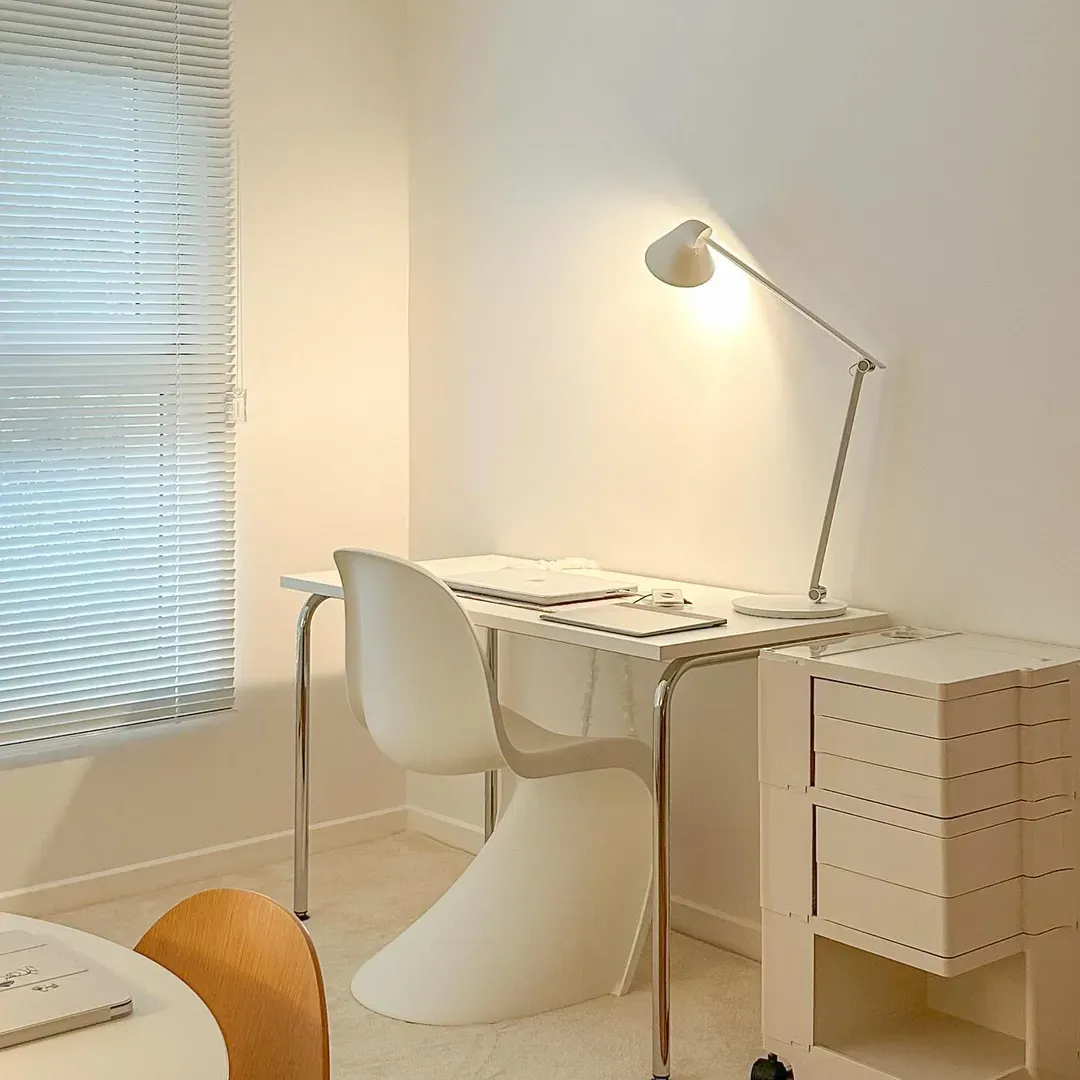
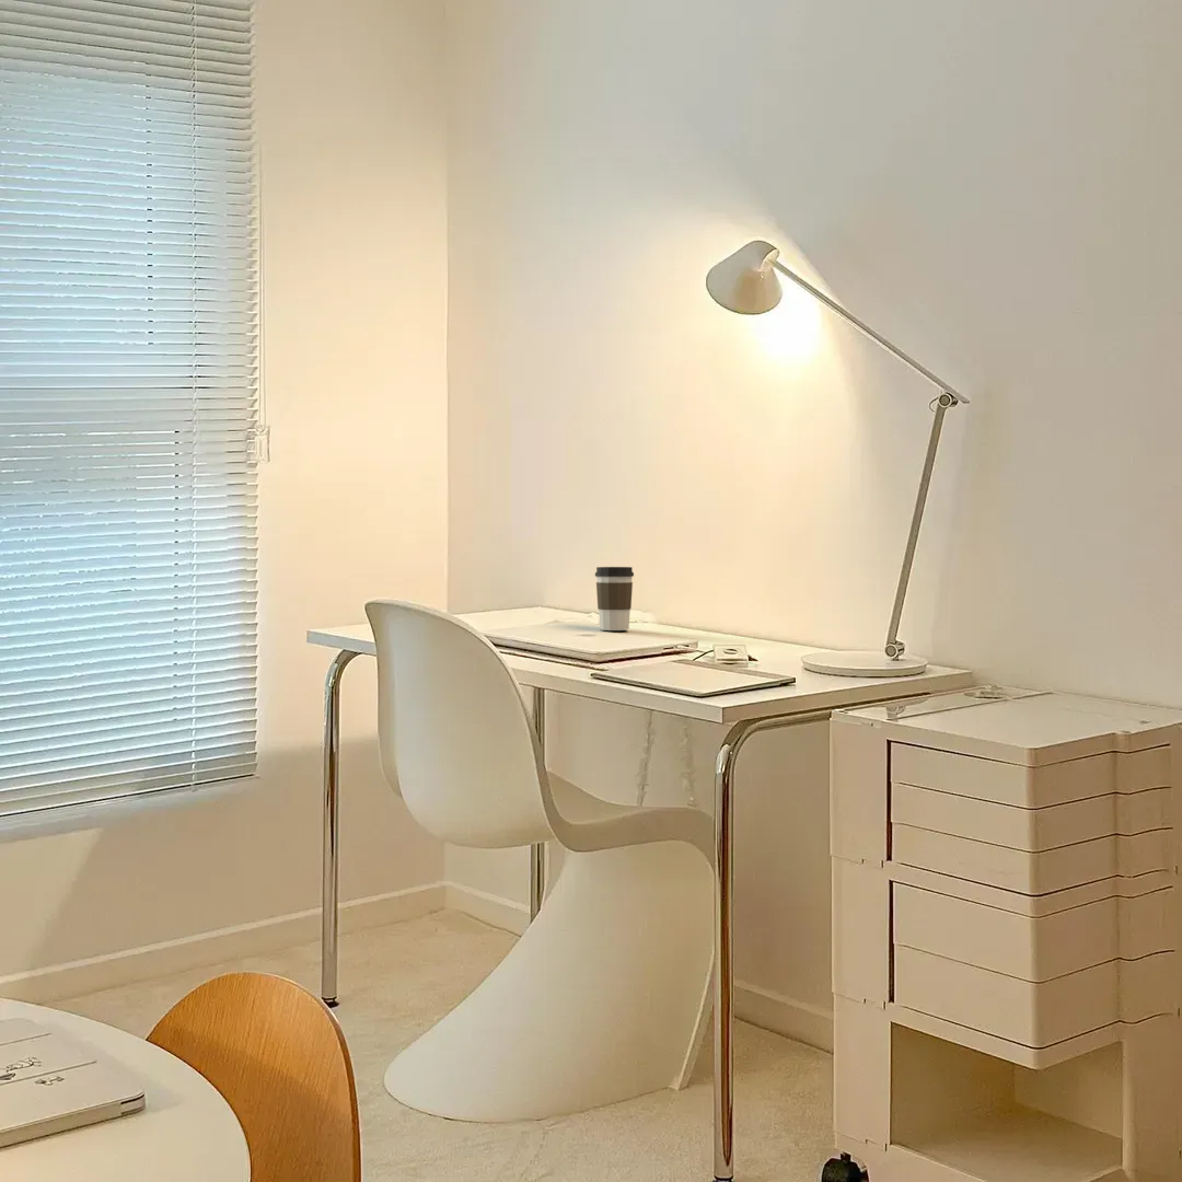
+ coffee cup [594,566,635,631]
